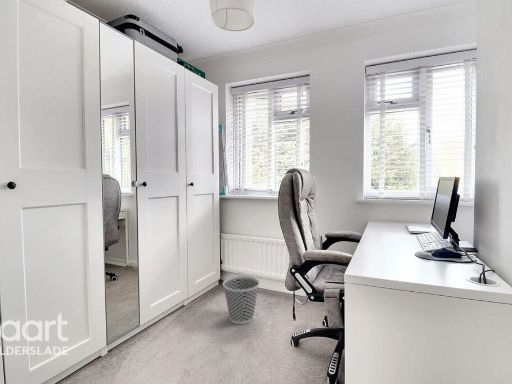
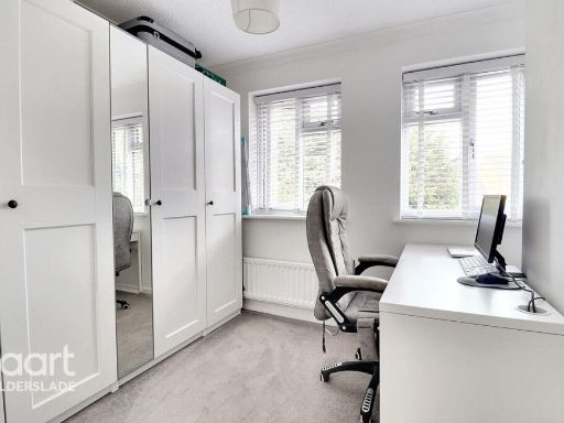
- wastebasket [222,275,261,325]
